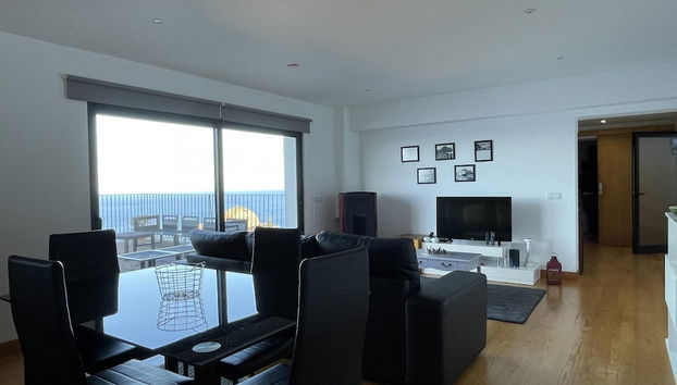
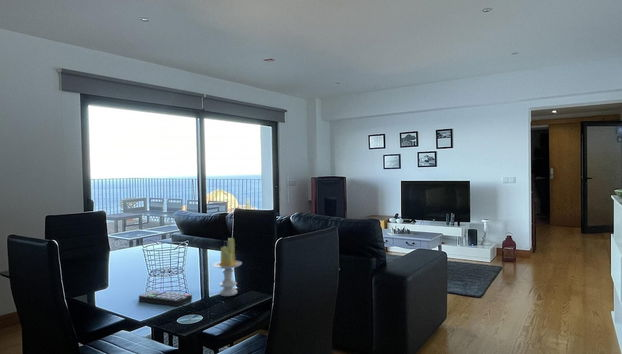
+ candle [212,237,243,297]
+ remote control [138,289,193,307]
